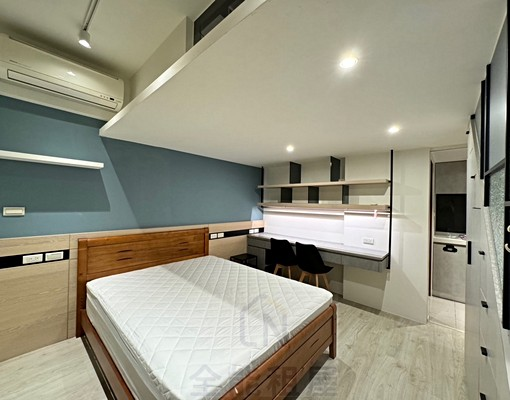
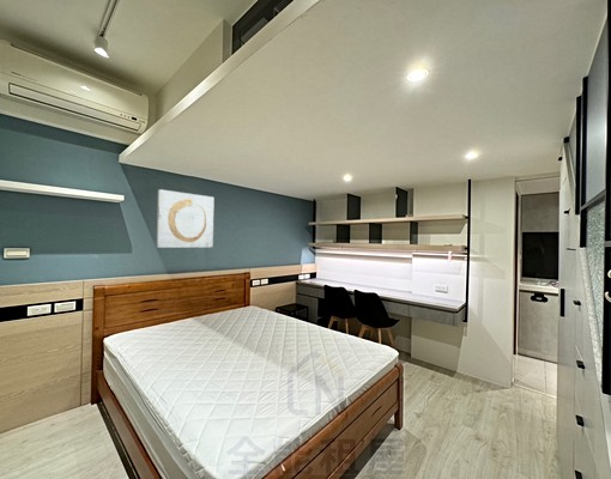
+ wall art [156,188,216,249]
